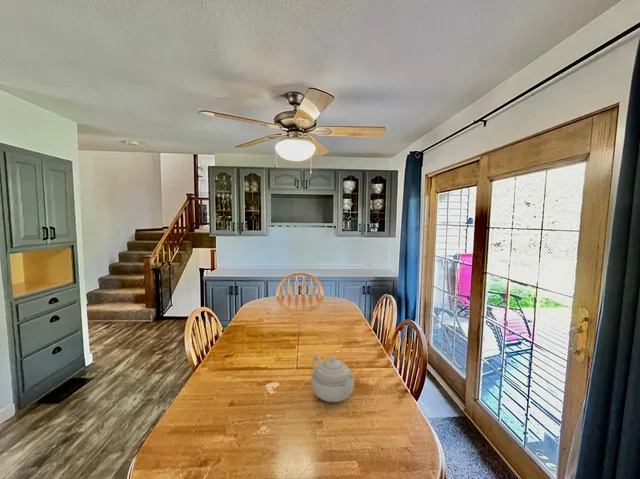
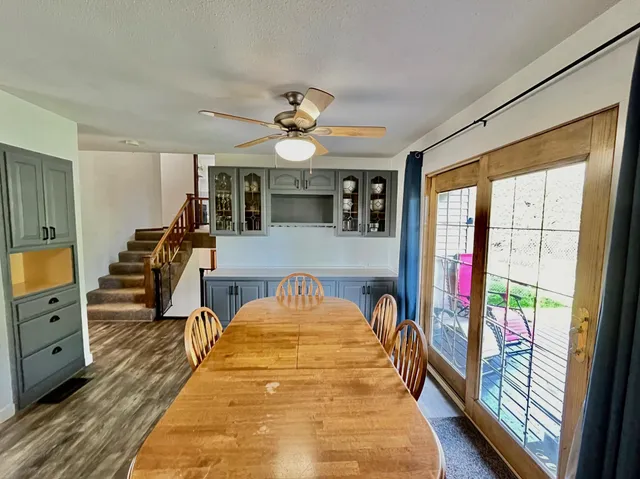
- teapot [310,354,355,403]
